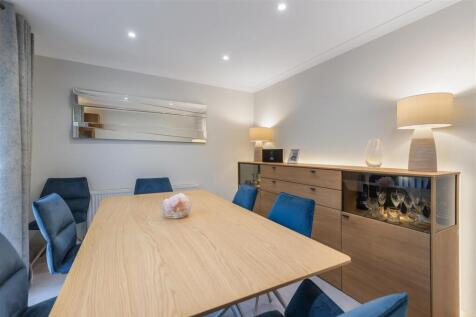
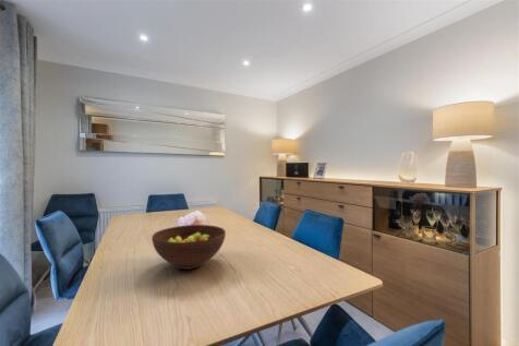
+ fruit bowl [150,224,227,271]
